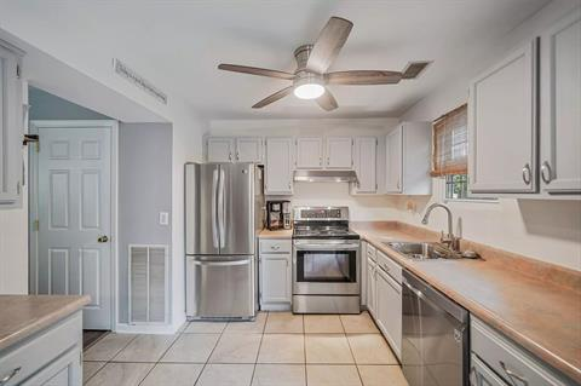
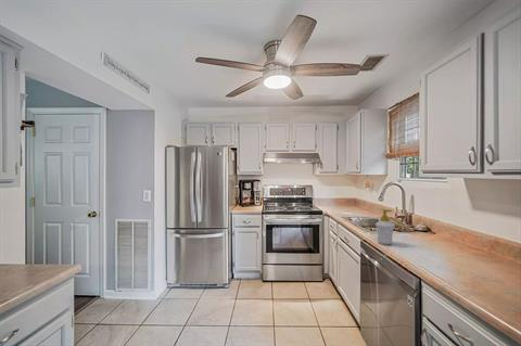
+ soap bottle [374,208,395,245]
